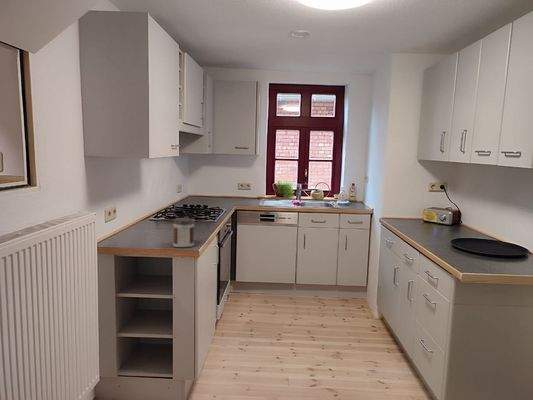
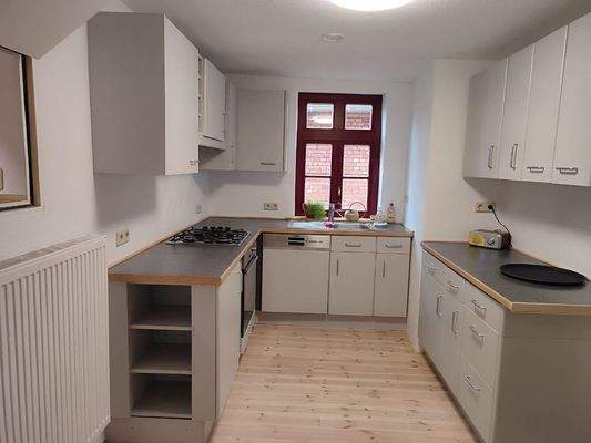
- jar [172,217,195,248]
